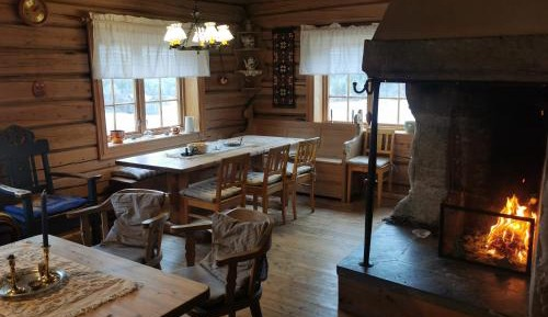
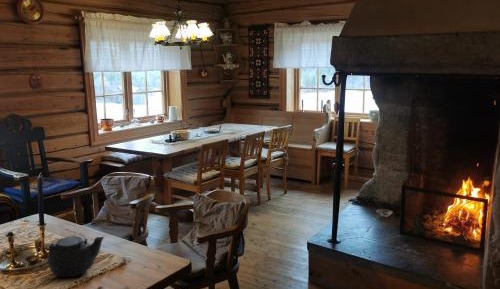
+ teapot [47,233,105,278]
